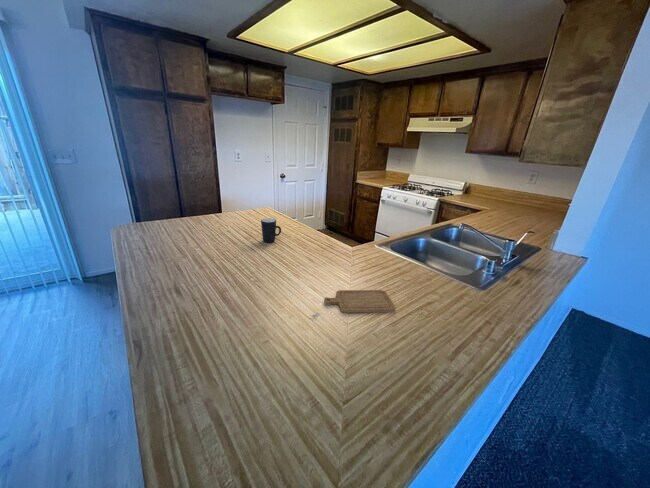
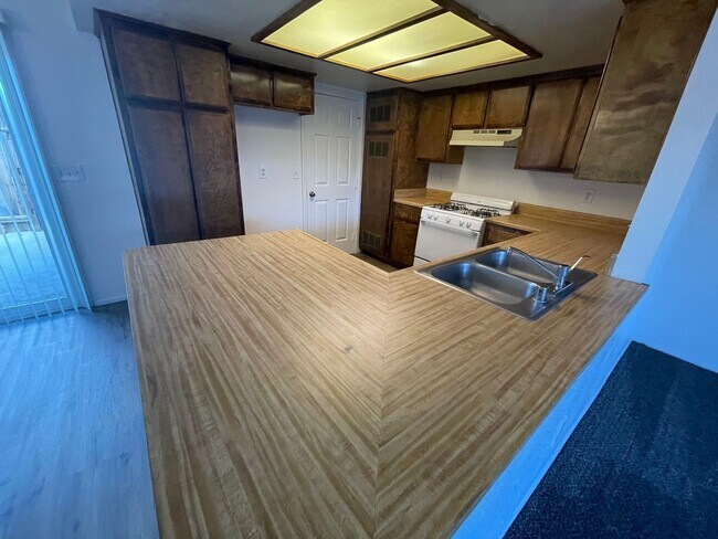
- mug [260,218,282,243]
- chopping board [323,289,396,314]
